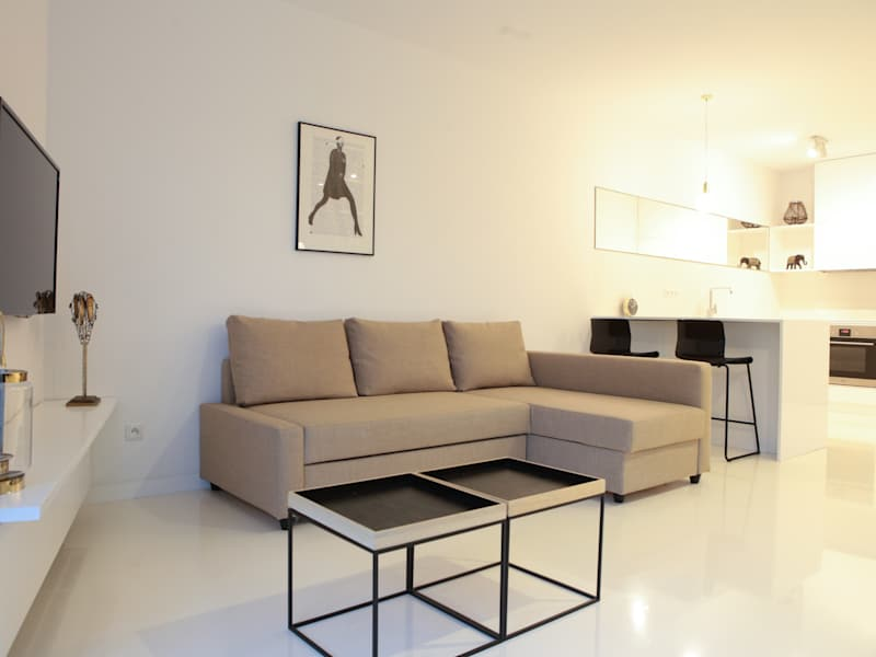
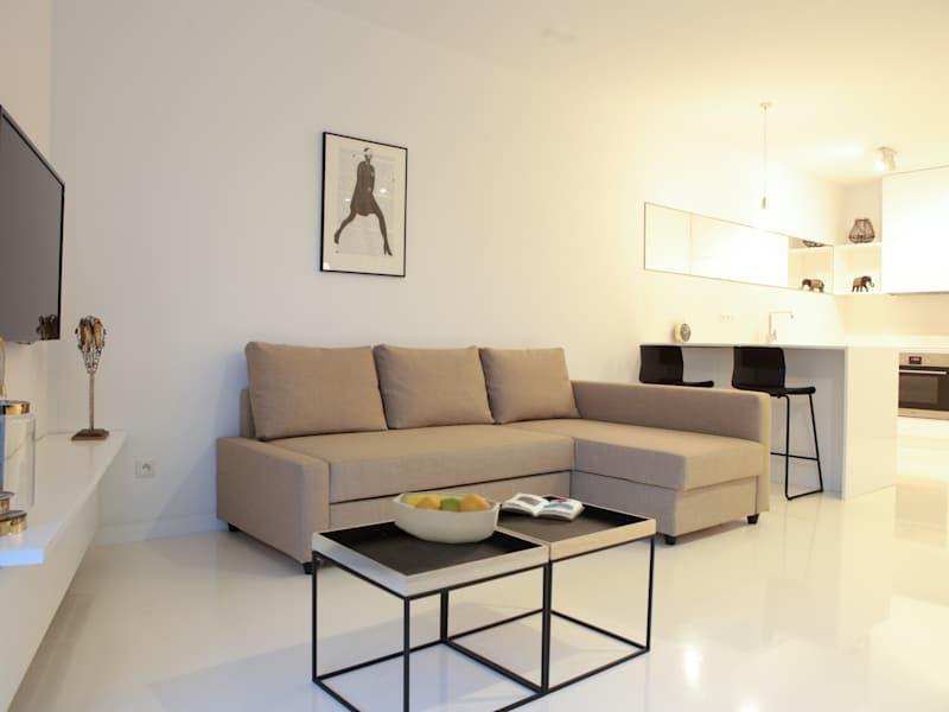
+ book [499,492,586,522]
+ fruit bowl [391,490,501,545]
